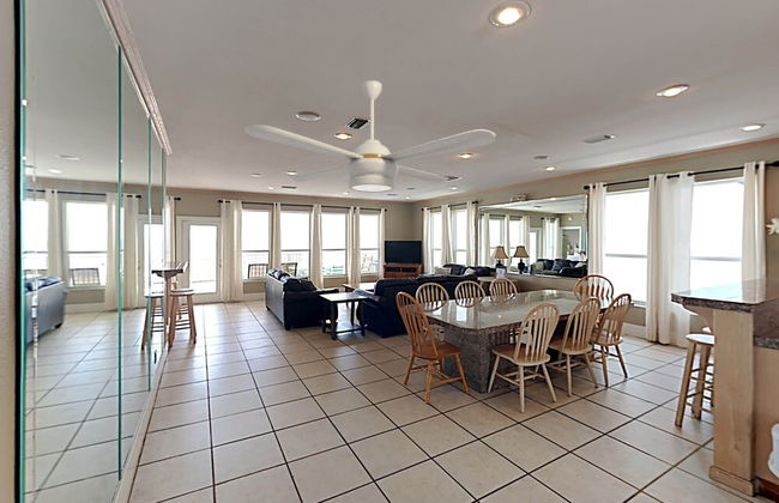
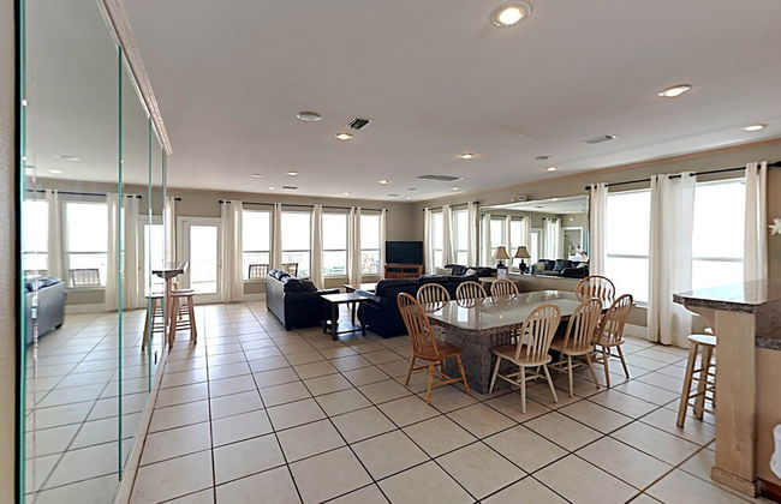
- ceiling fan [243,79,496,194]
